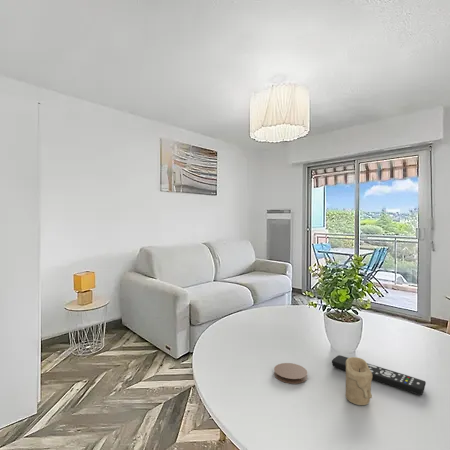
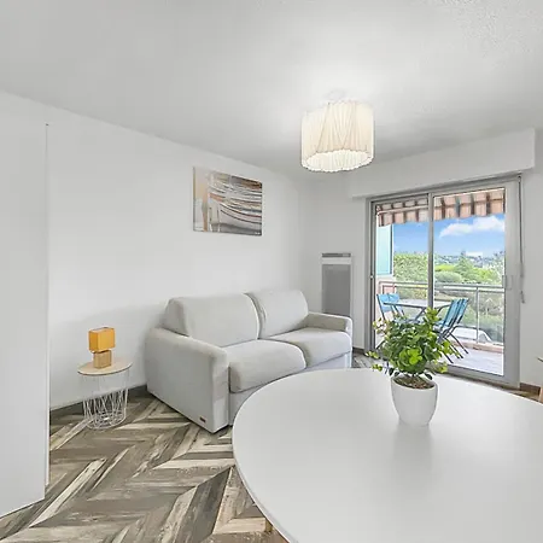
- coaster [273,362,308,385]
- candle [345,356,373,406]
- remote control [331,354,427,396]
